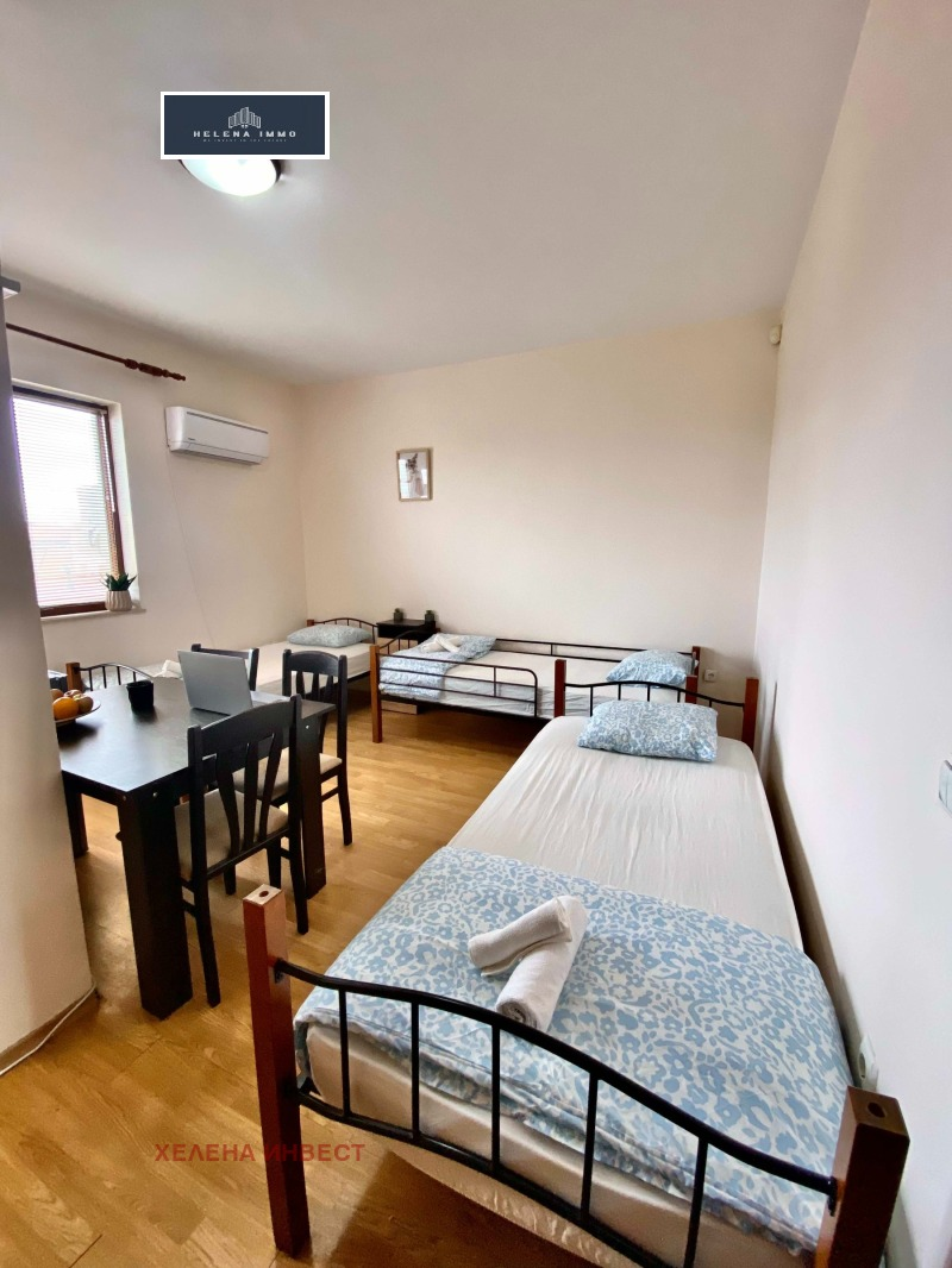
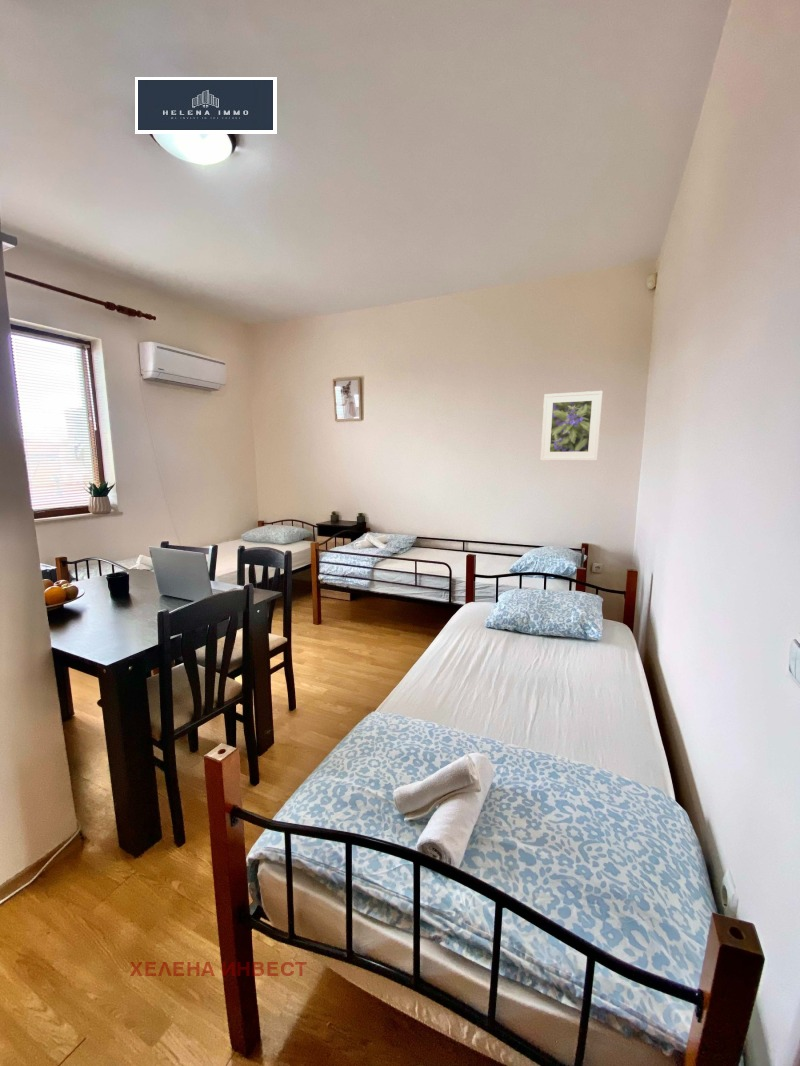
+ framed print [540,390,604,462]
